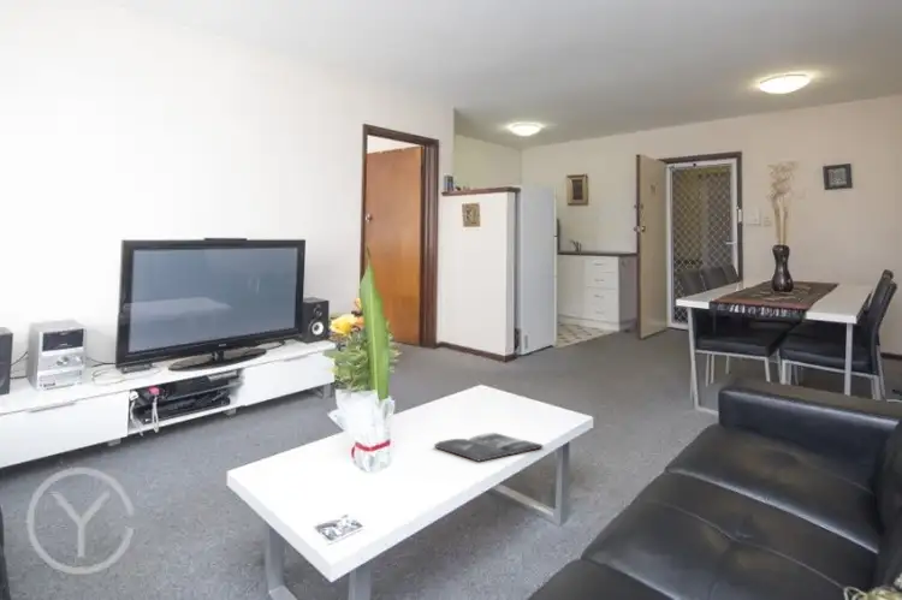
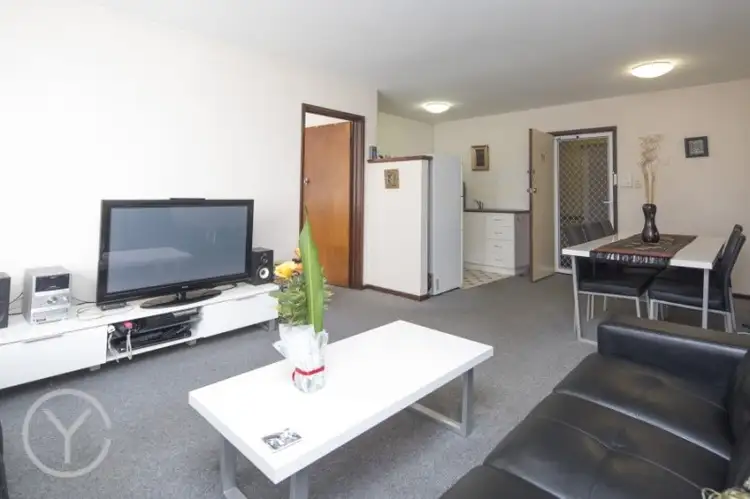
- magazine [433,432,545,463]
